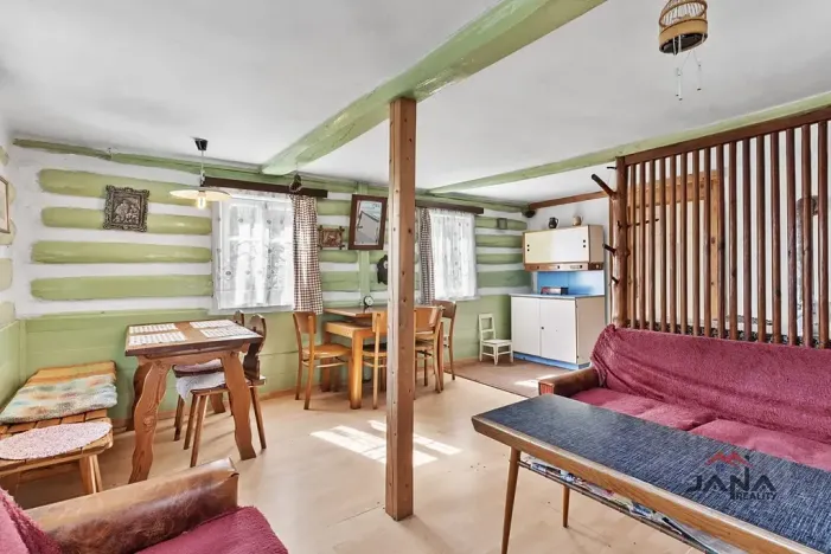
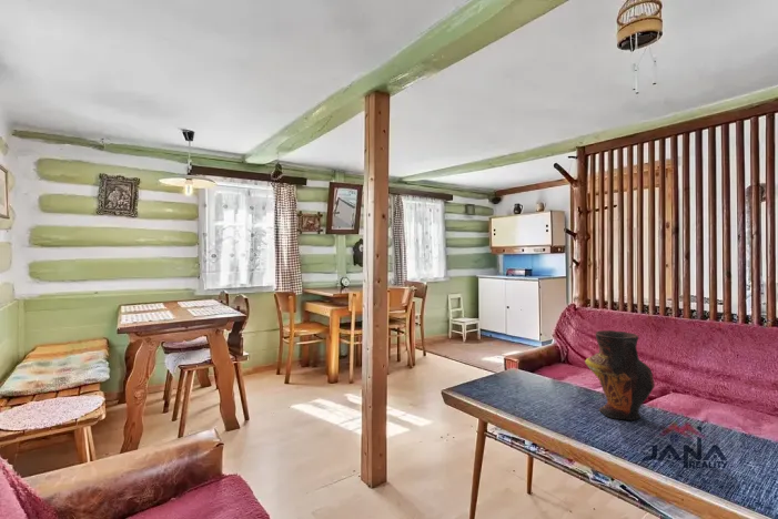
+ vase [584,329,656,421]
